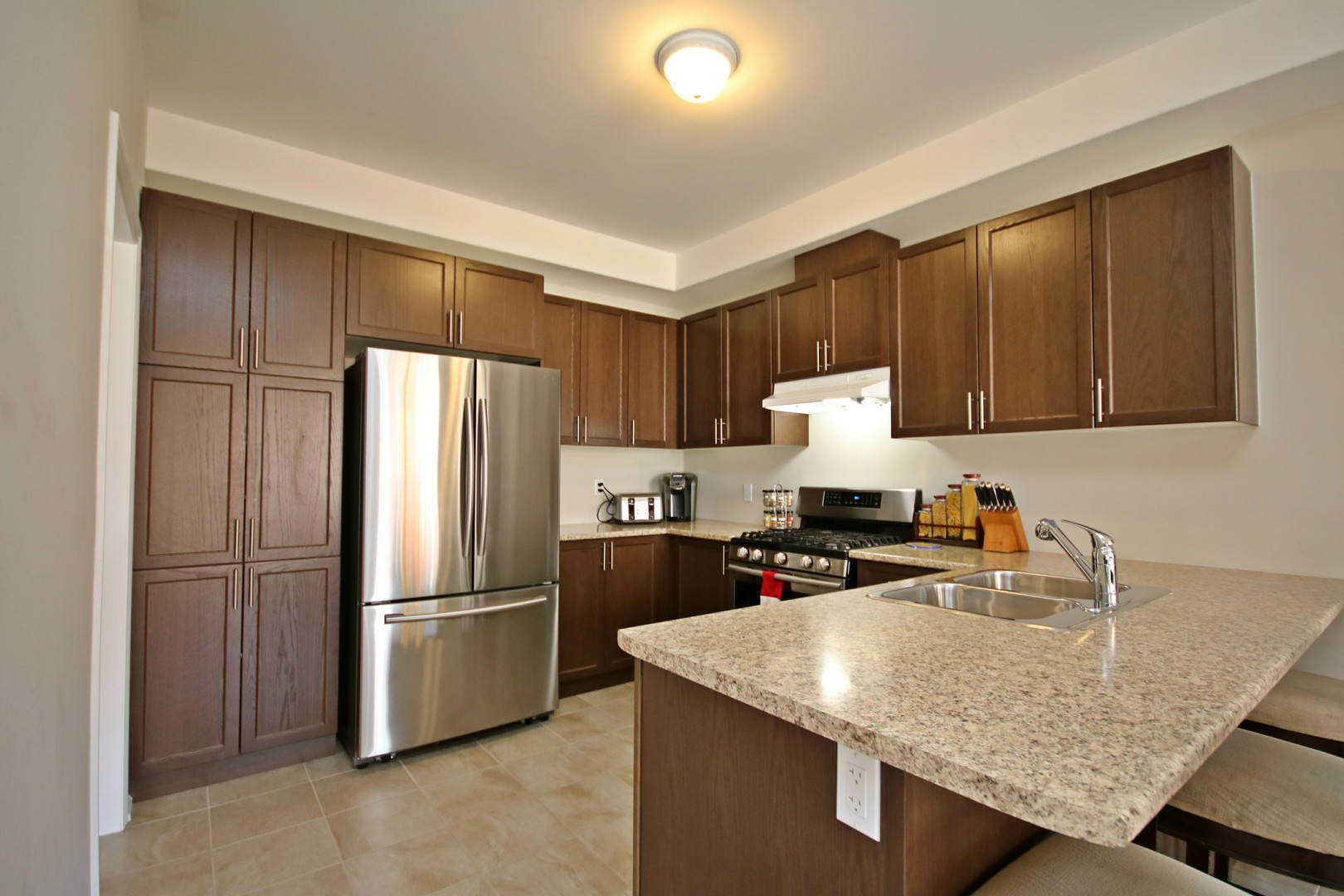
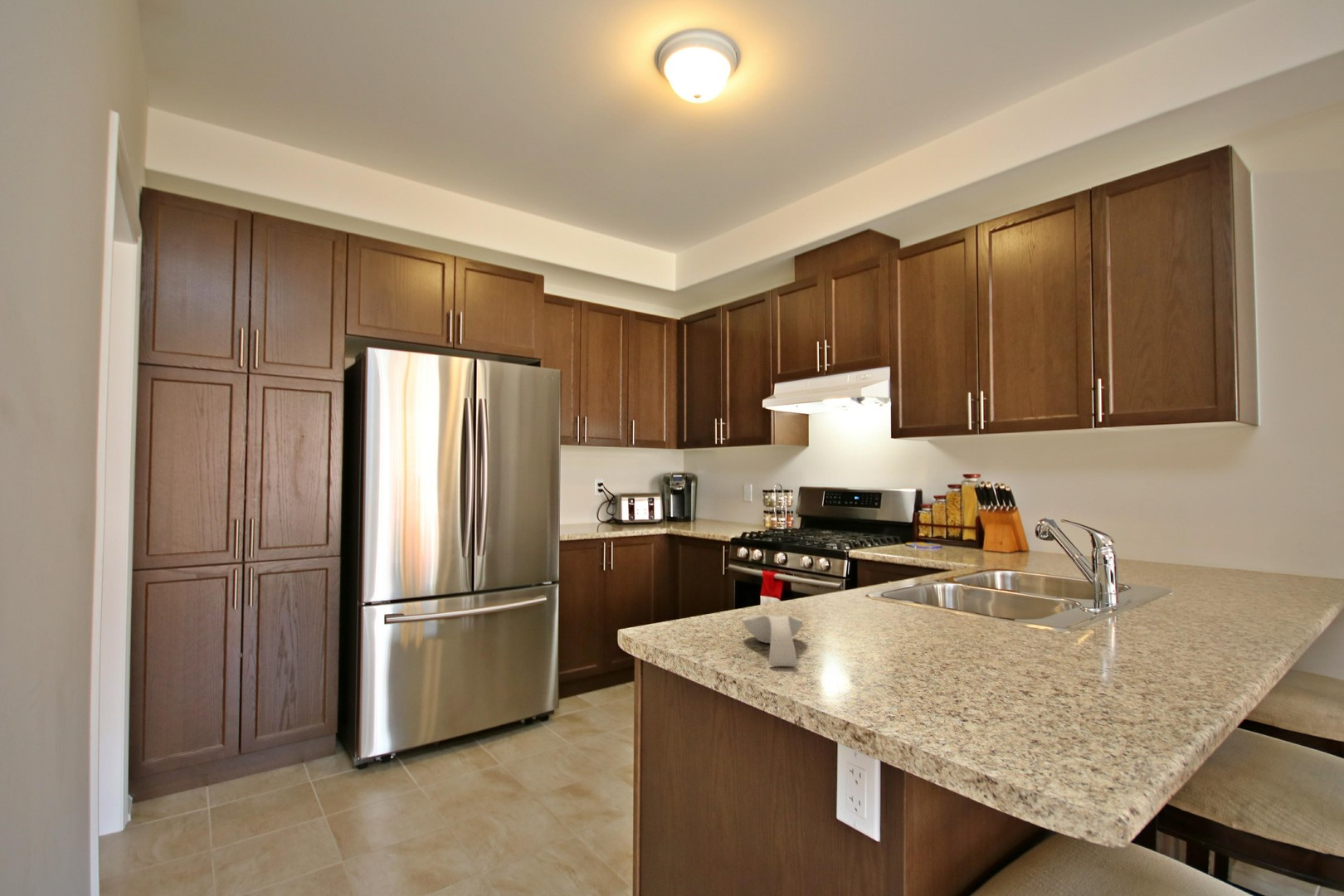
+ spoon rest [741,615,804,667]
